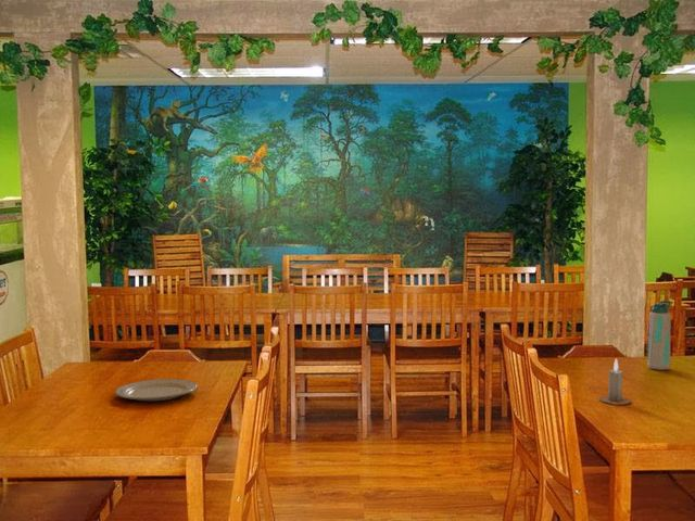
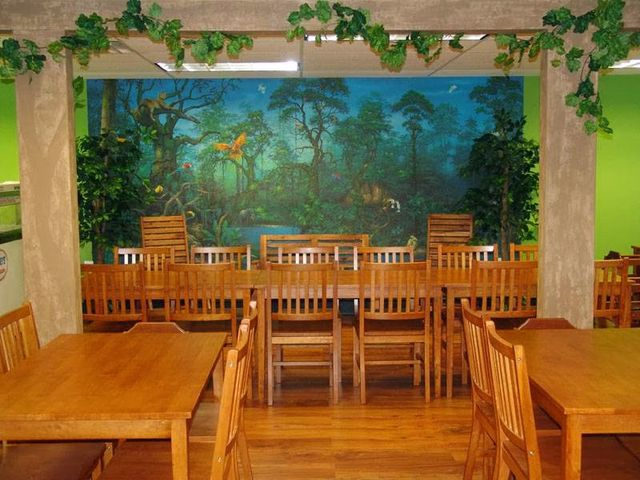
- water bottle [647,300,673,371]
- chinaware [114,378,199,402]
- candle [598,358,632,406]
